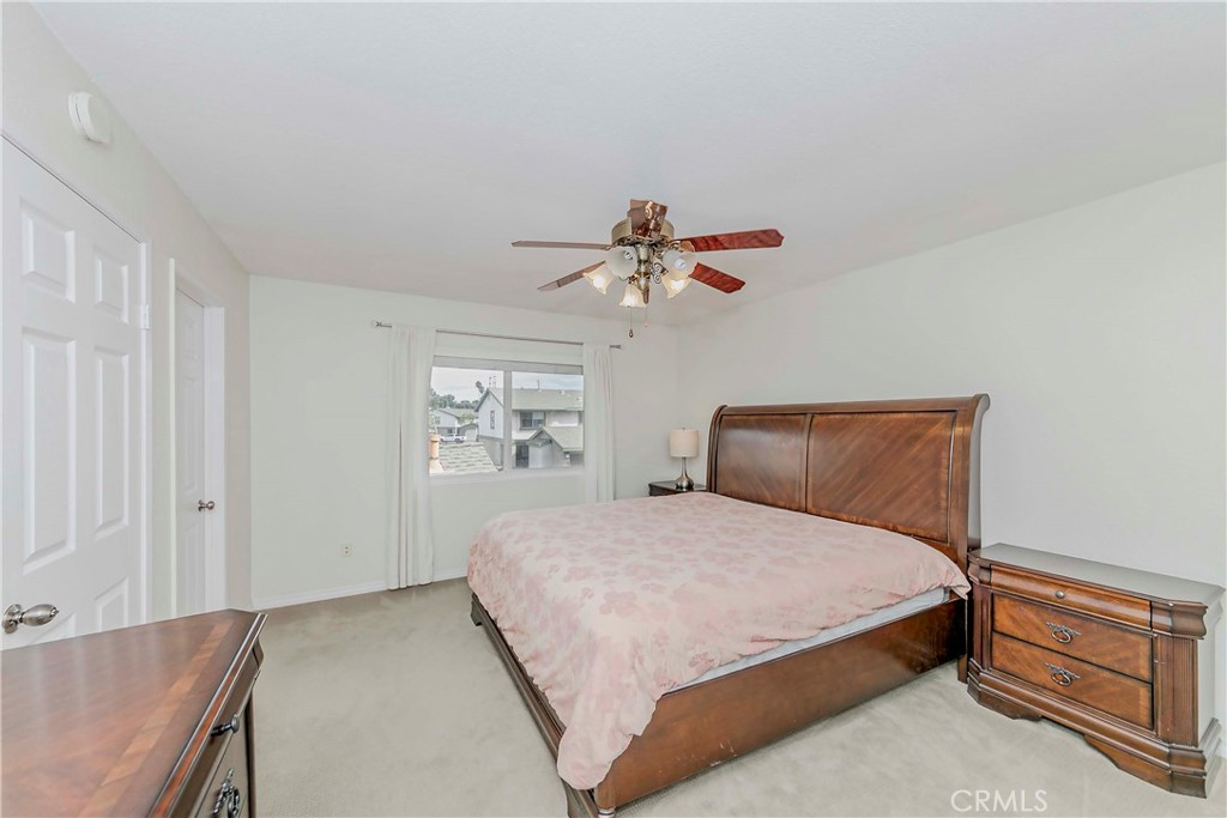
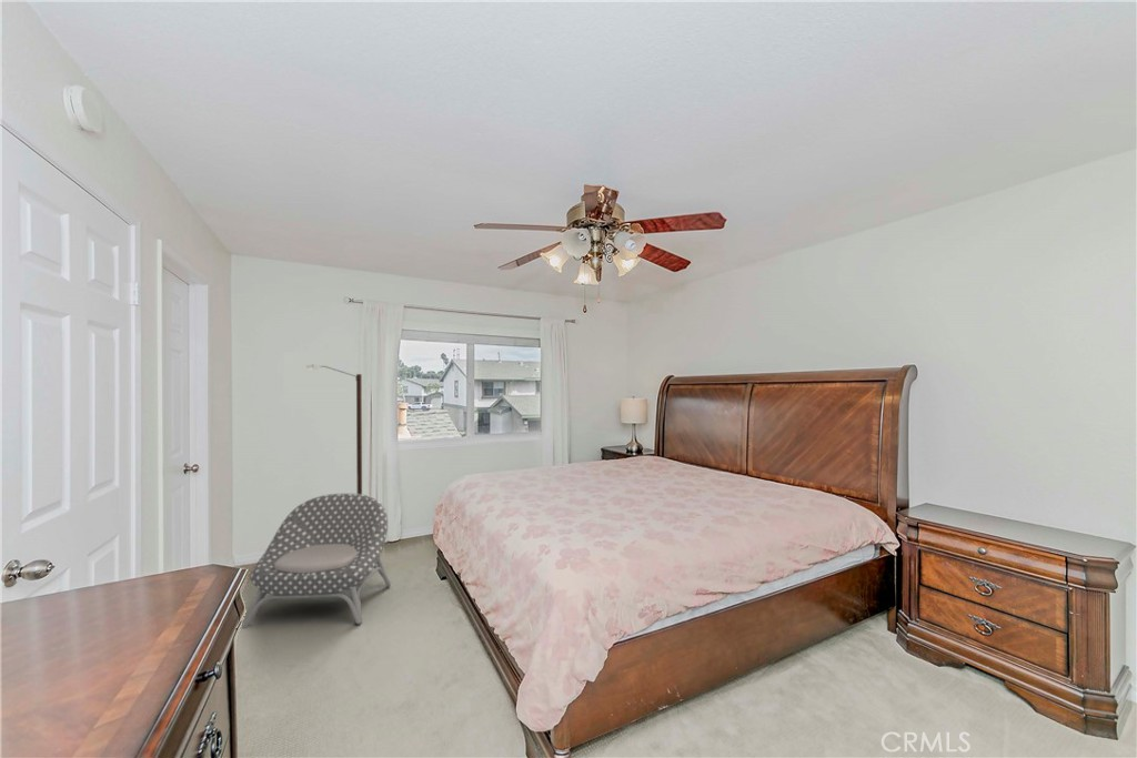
+ armchair [241,493,392,629]
+ street lamp [305,363,363,495]
